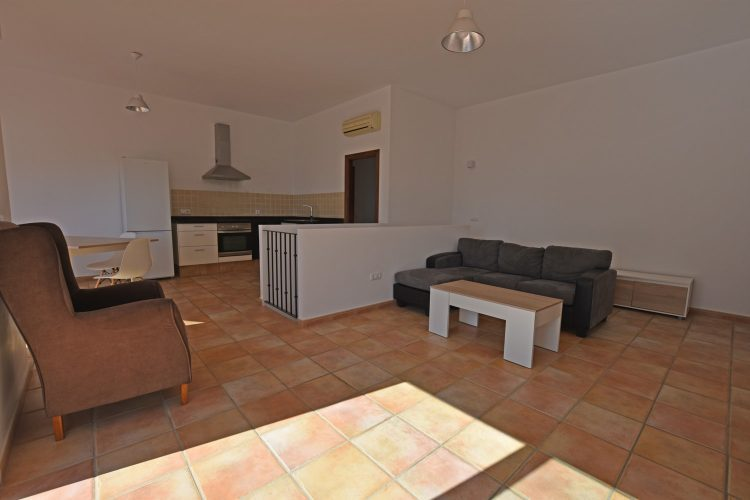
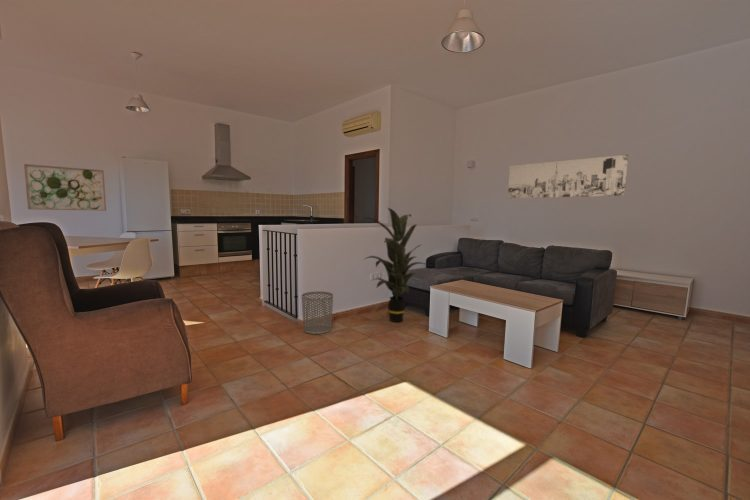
+ indoor plant [362,207,432,323]
+ wall art [23,163,107,212]
+ wall art [507,154,629,199]
+ waste bin [301,290,334,335]
